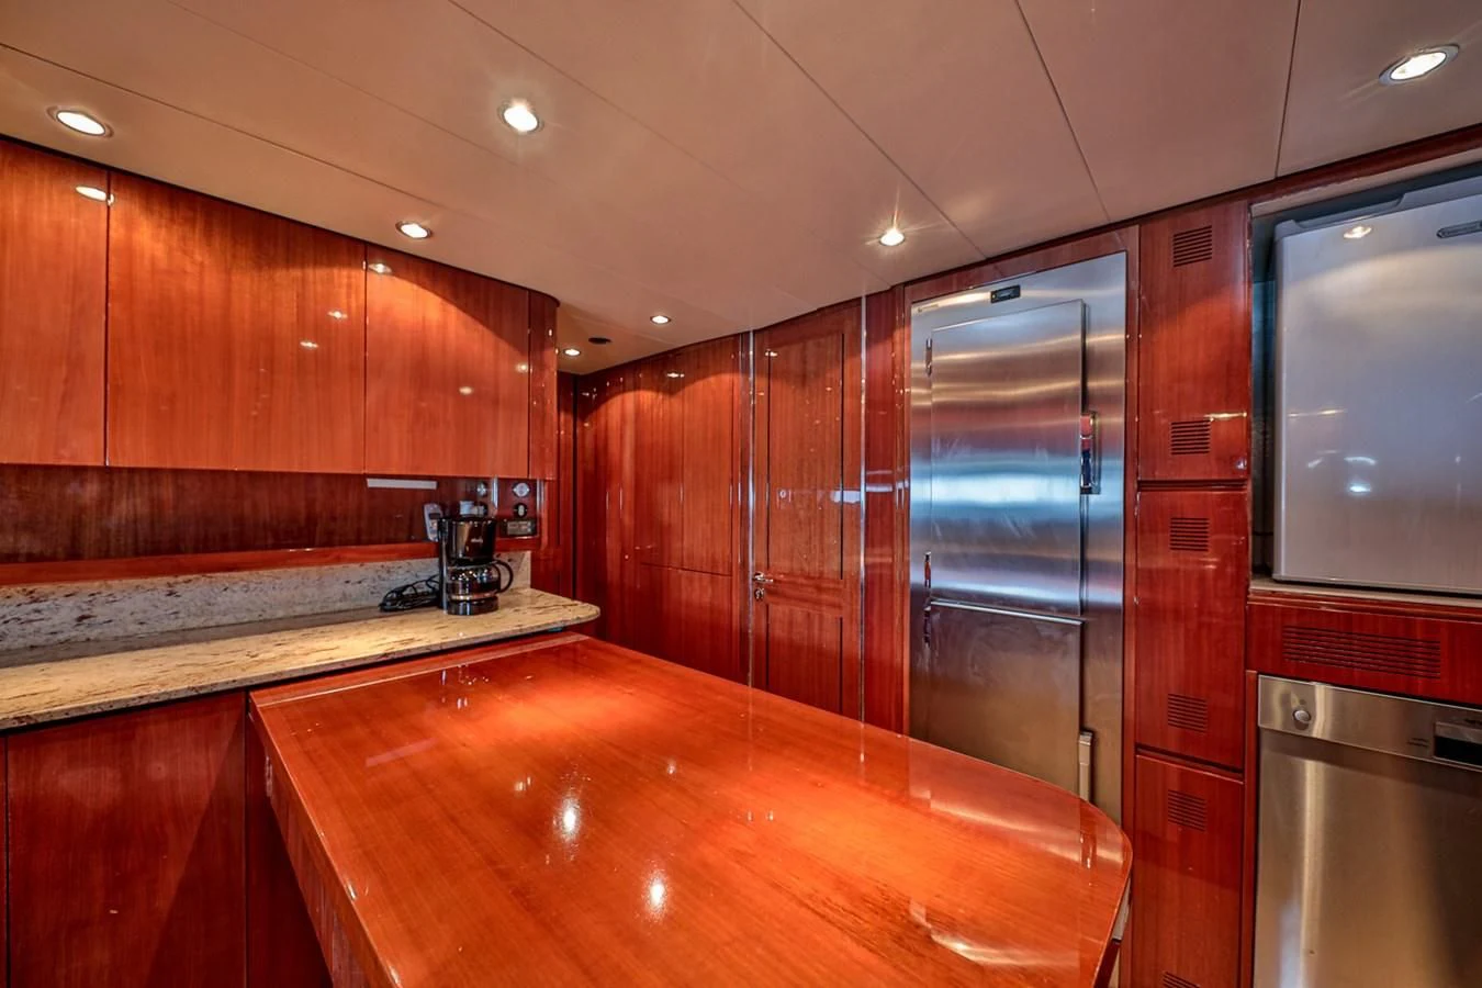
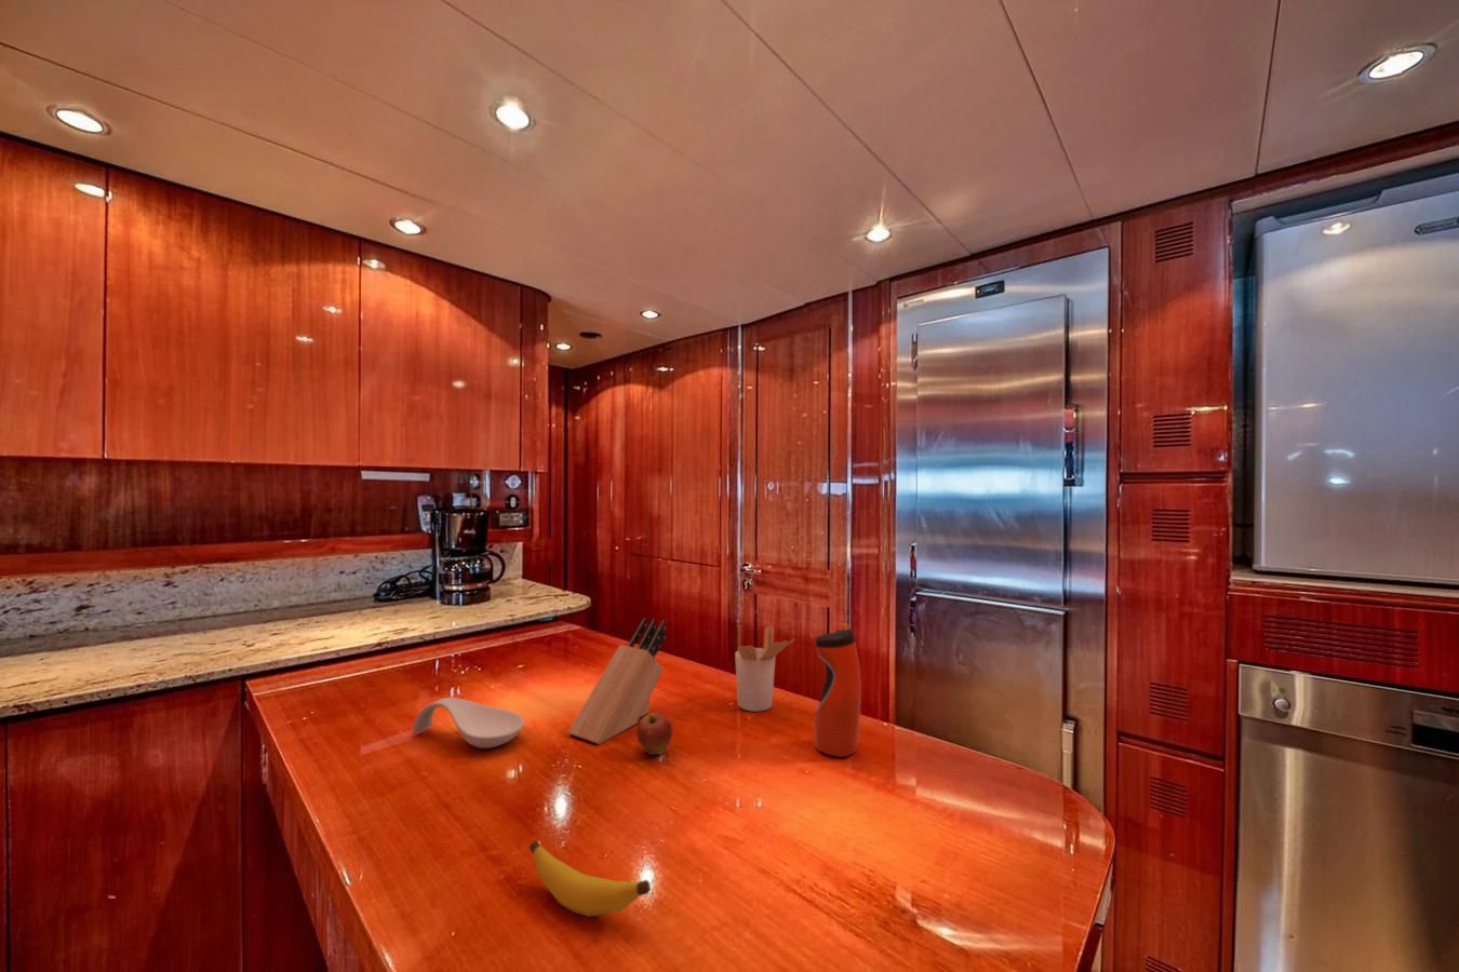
+ fruit [635,712,673,756]
+ spoon rest [410,696,525,750]
+ water bottle [813,621,862,758]
+ banana [529,840,651,918]
+ utensil holder [734,624,797,713]
+ knife block [568,616,667,745]
